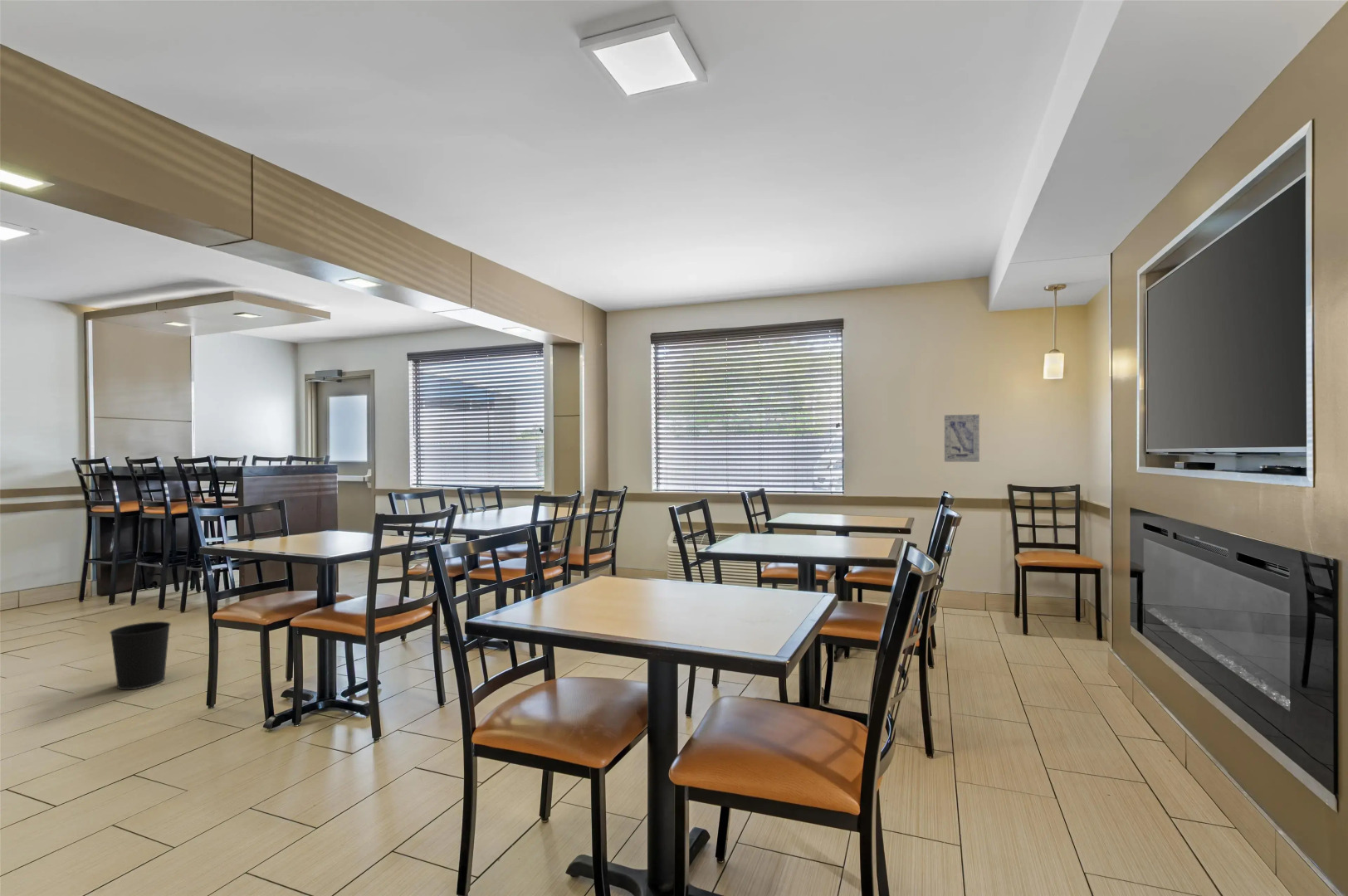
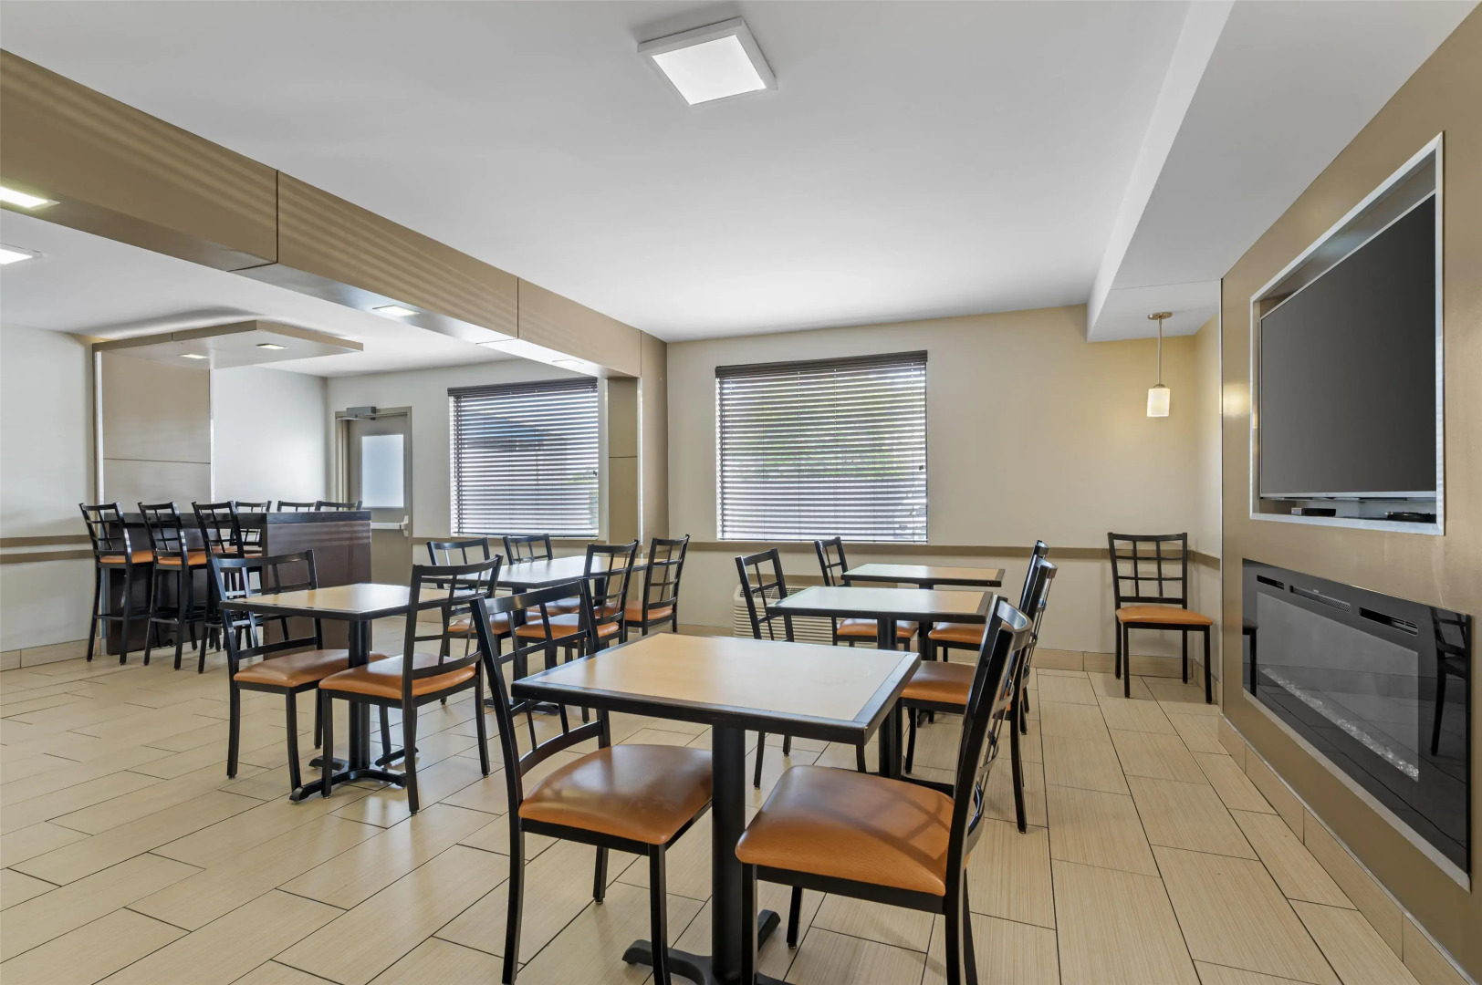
- wastebasket [109,621,172,690]
- wall art [944,413,980,463]
